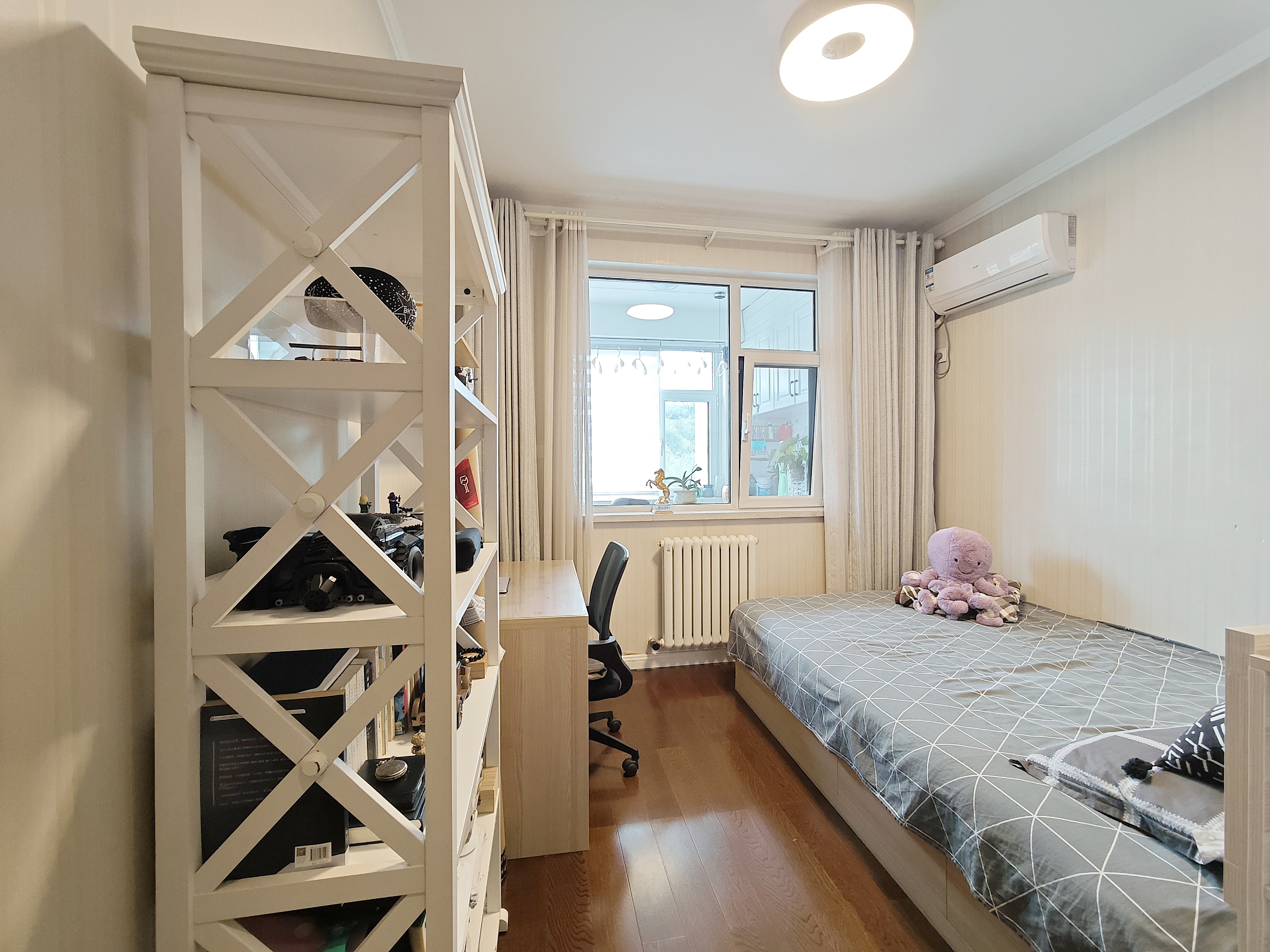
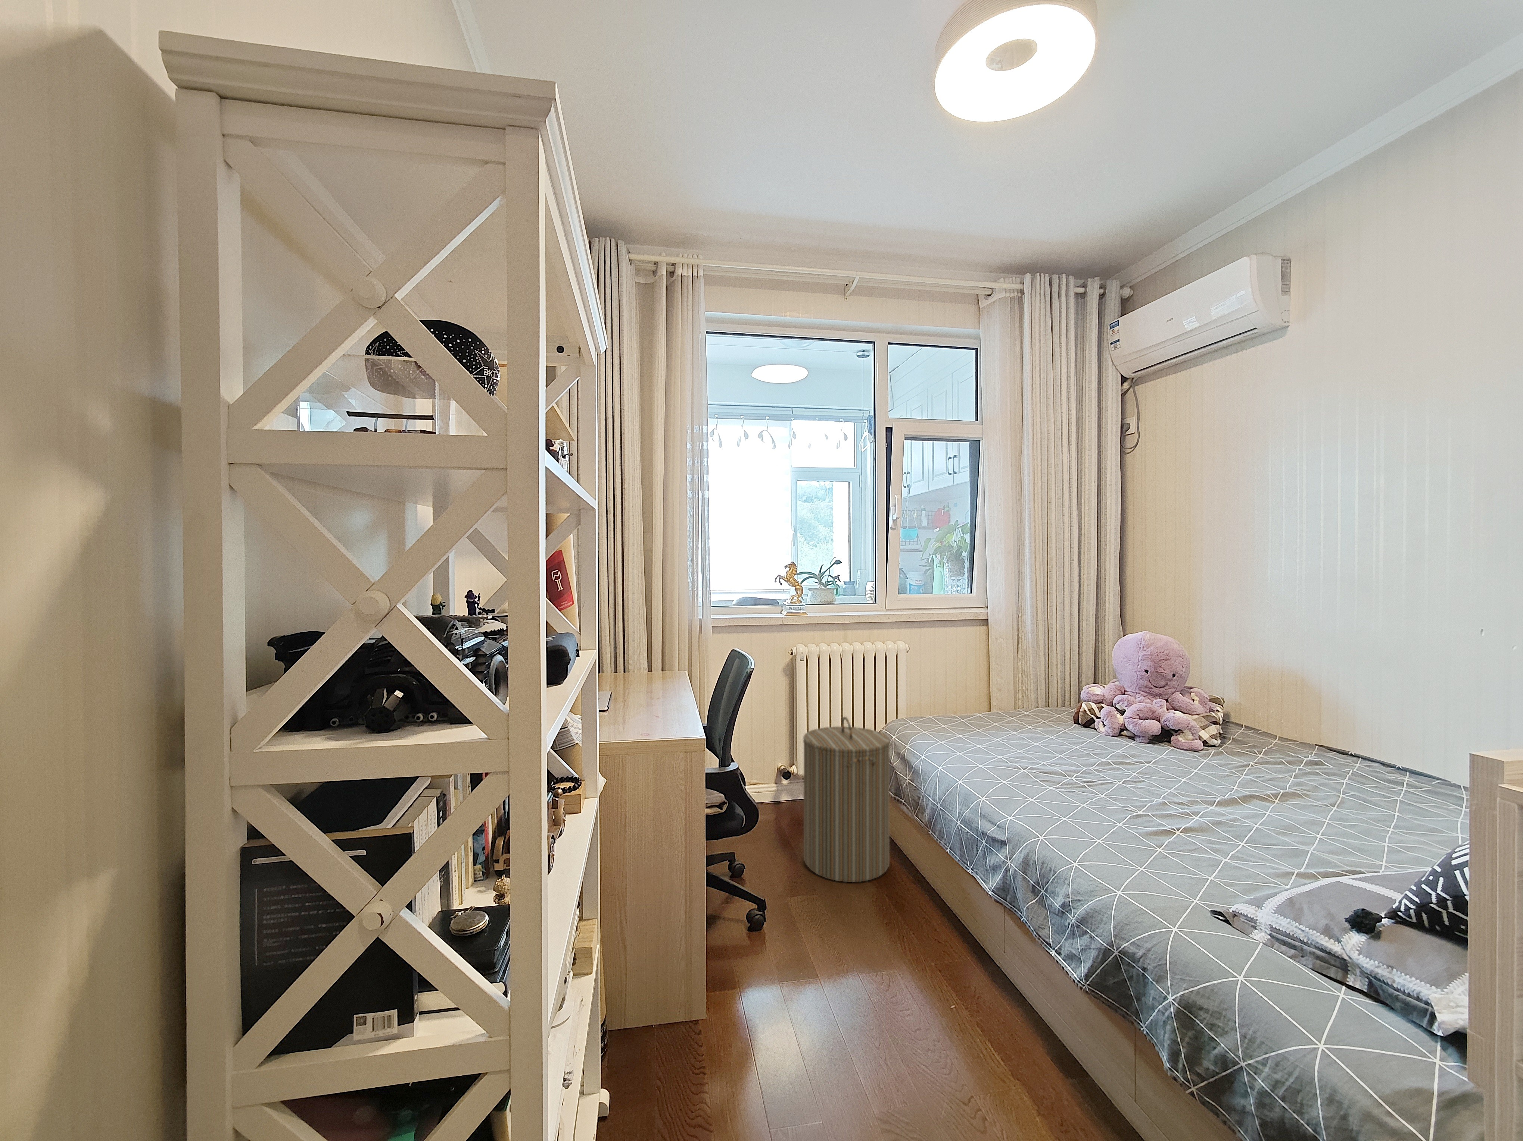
+ laundry hamper [802,716,891,882]
